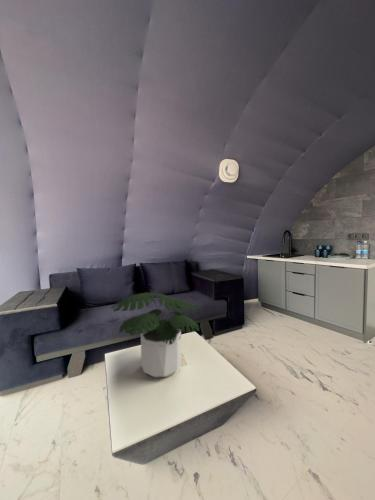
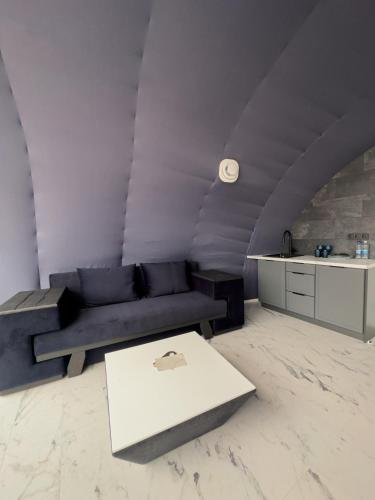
- potted plant [110,291,202,379]
